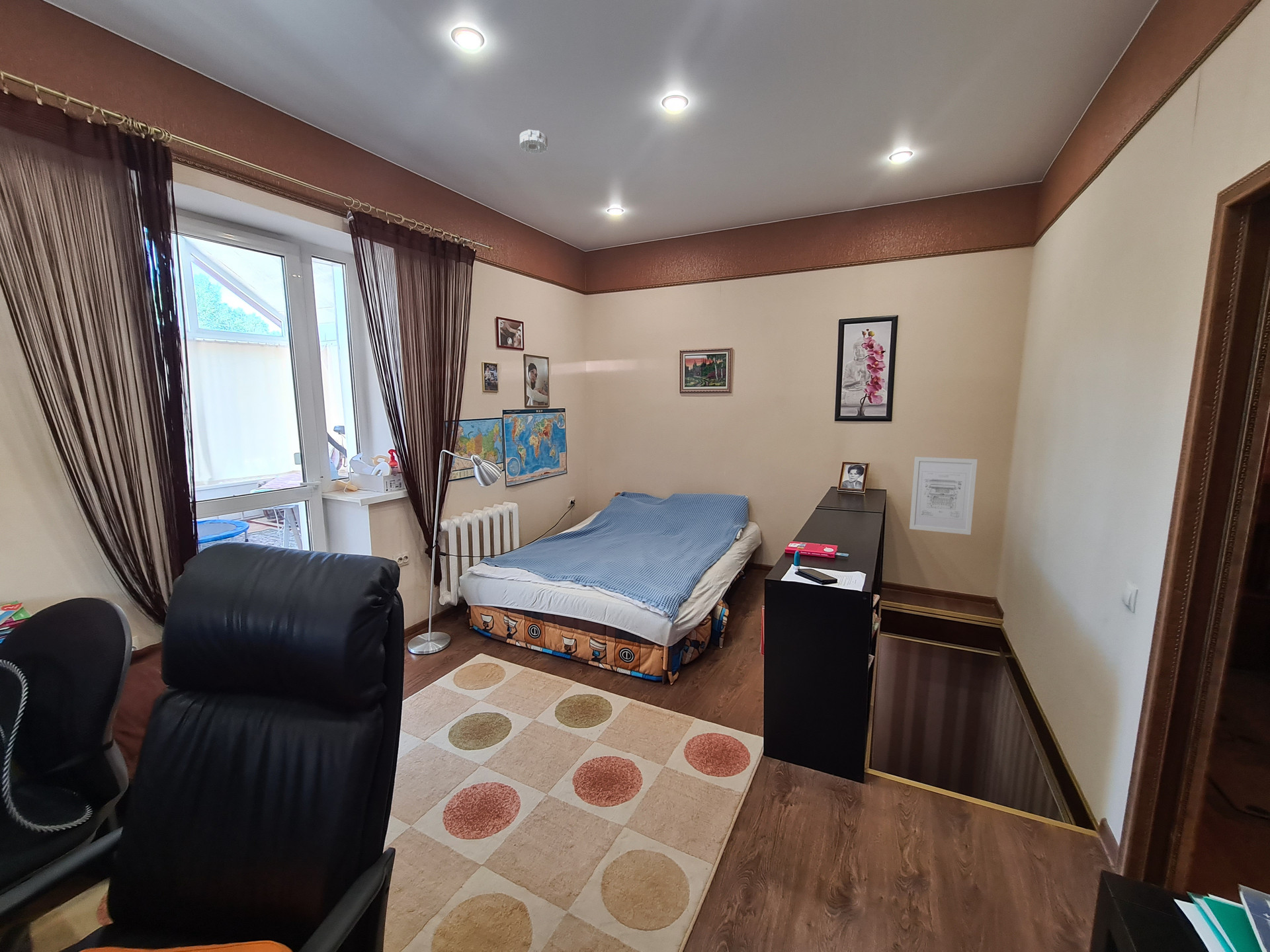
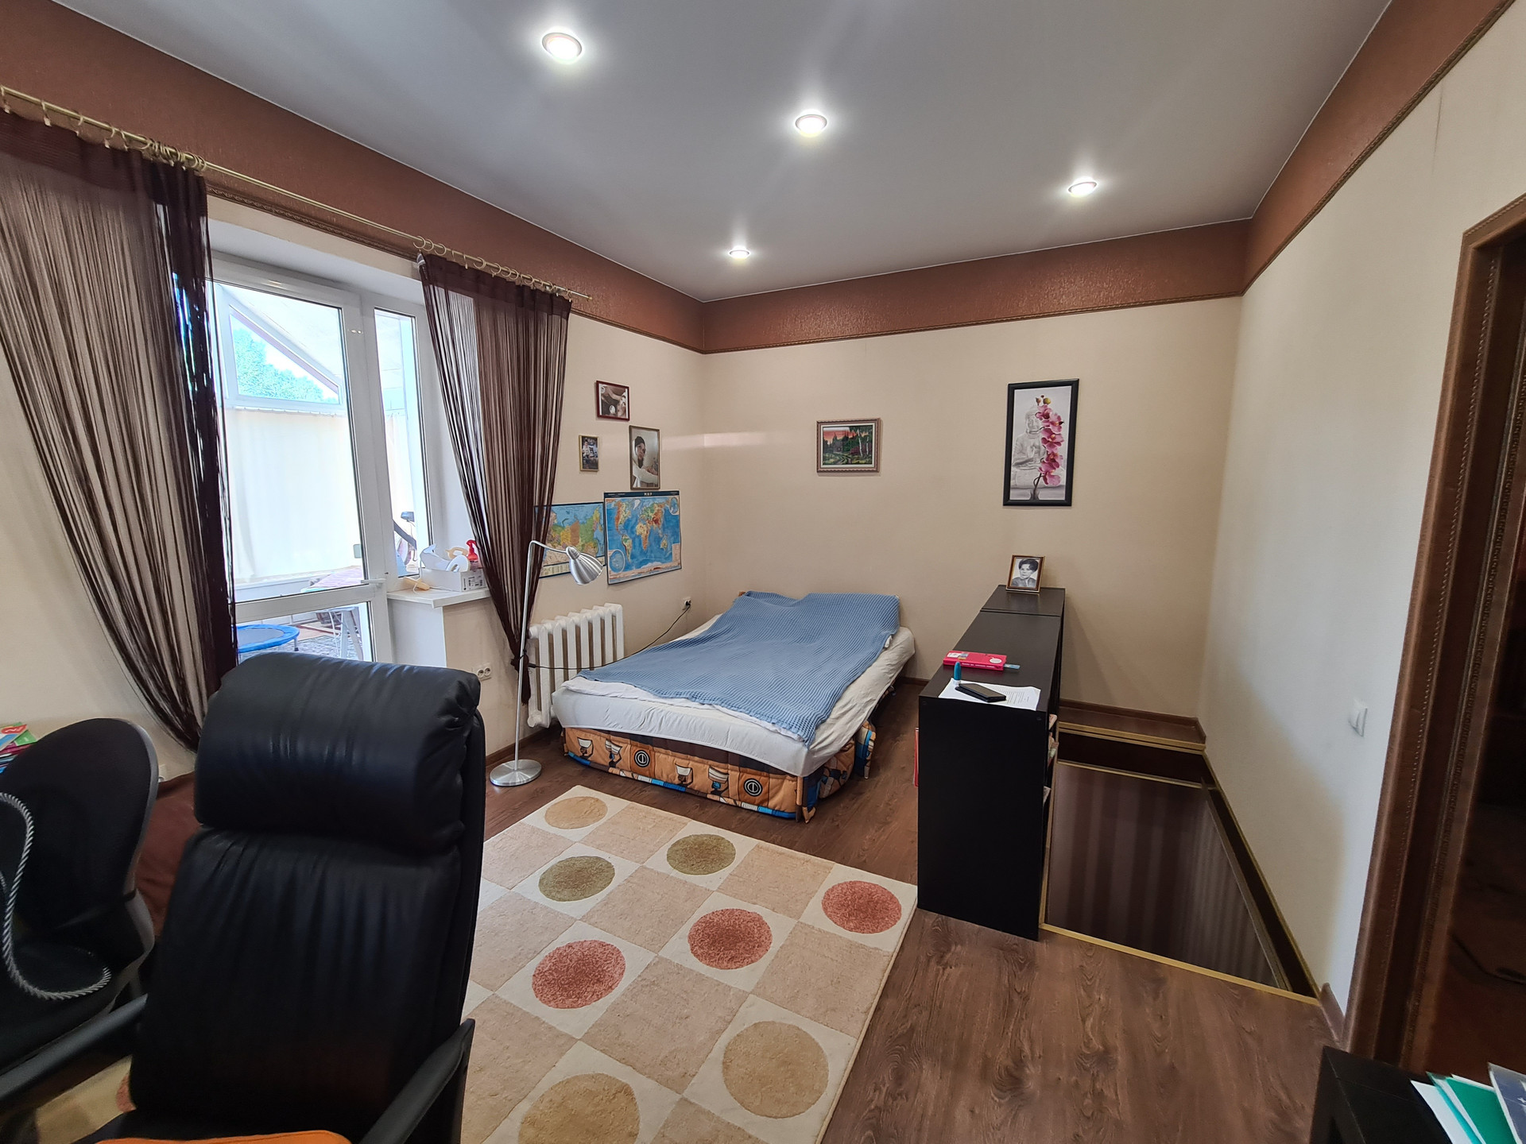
- smoke detector [519,129,548,154]
- wall art [909,456,978,535]
